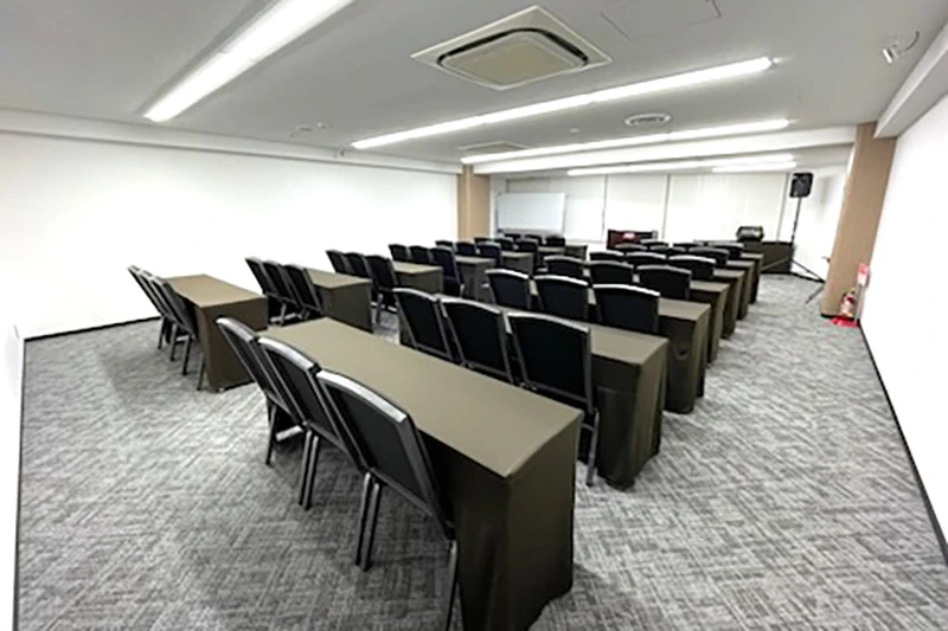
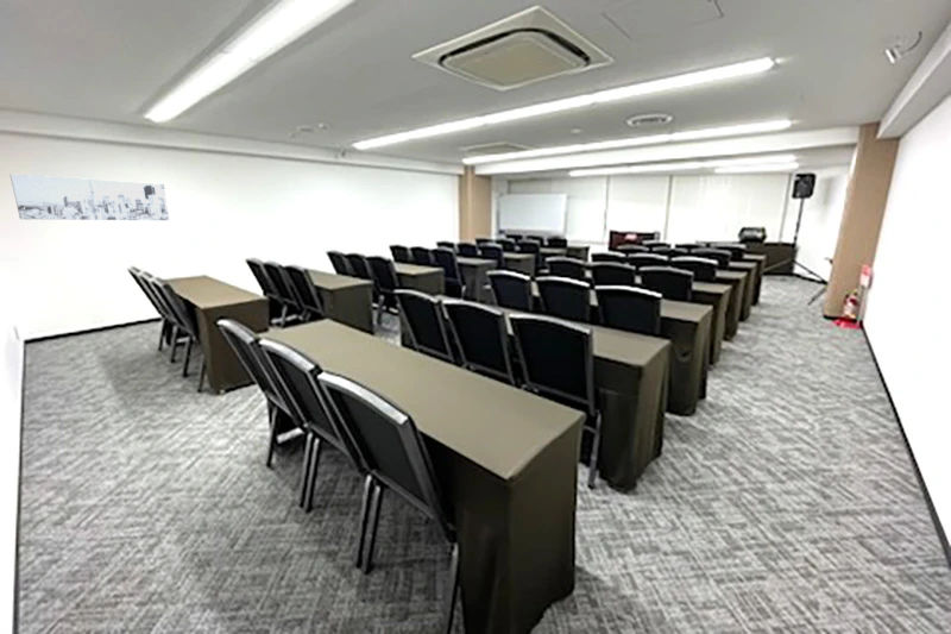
+ wall art [10,174,170,221]
